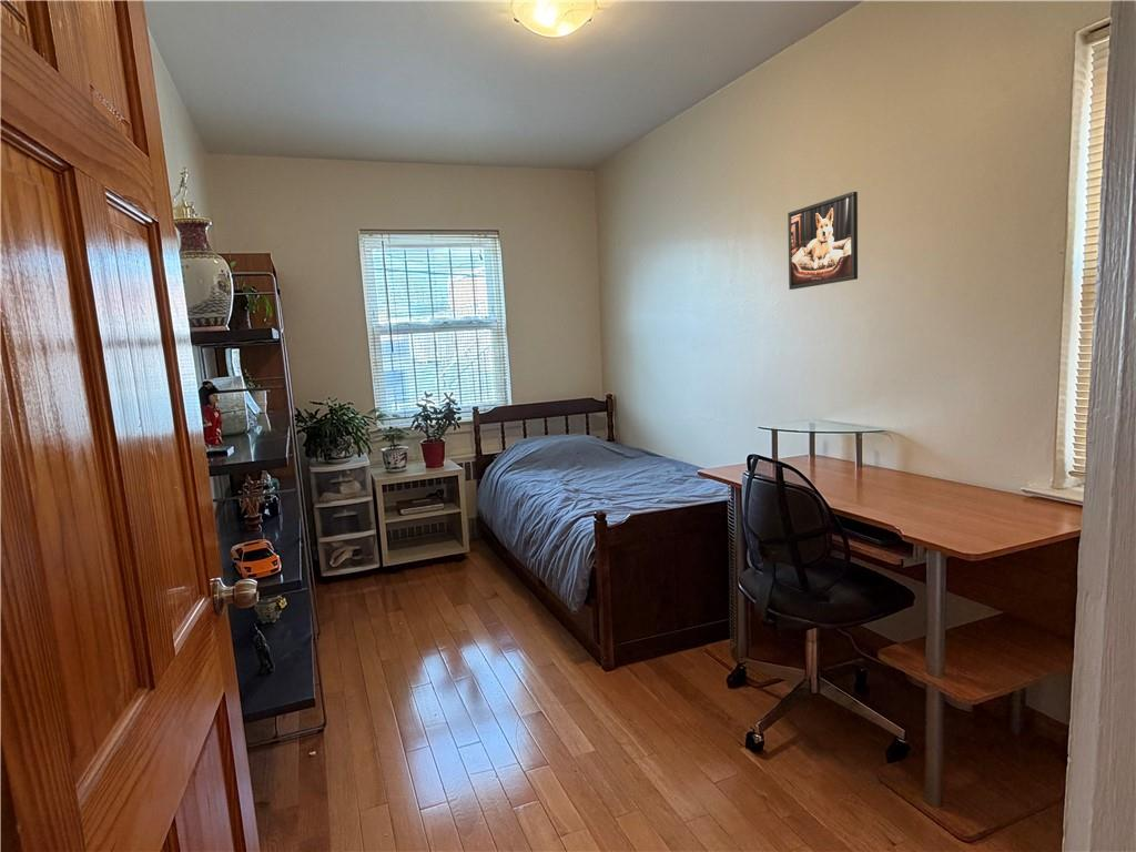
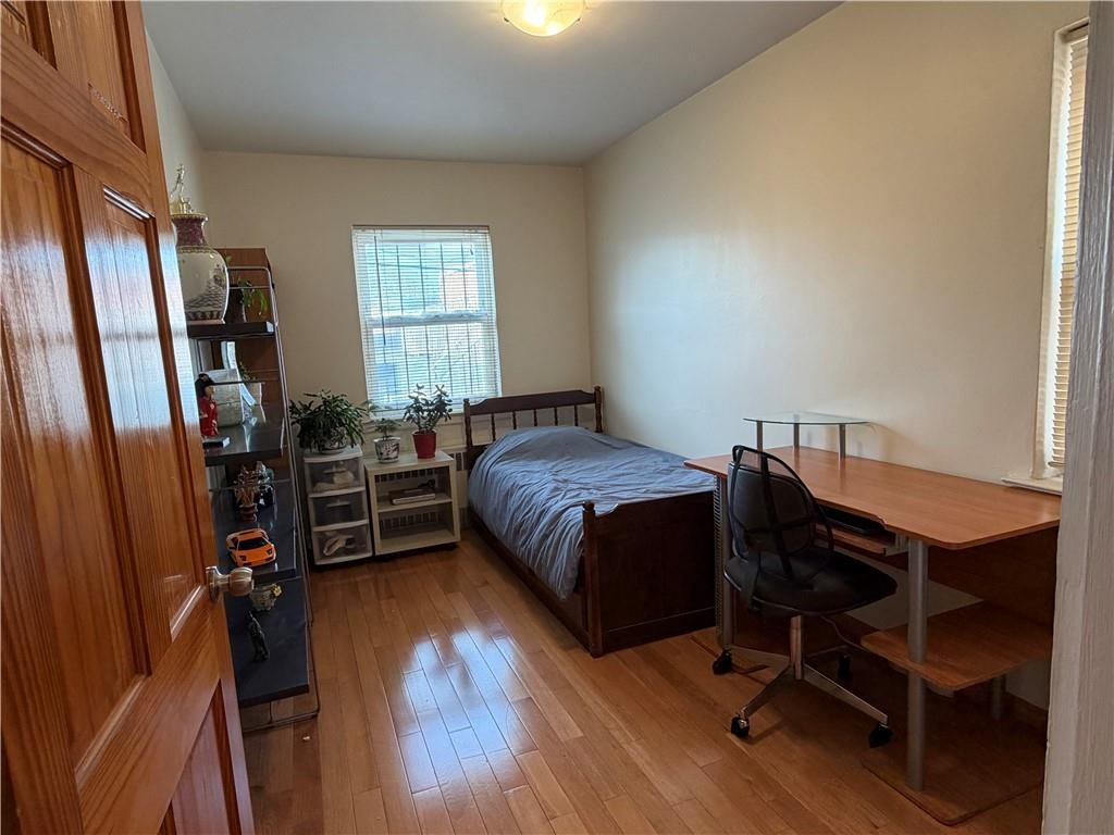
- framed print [787,191,859,291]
